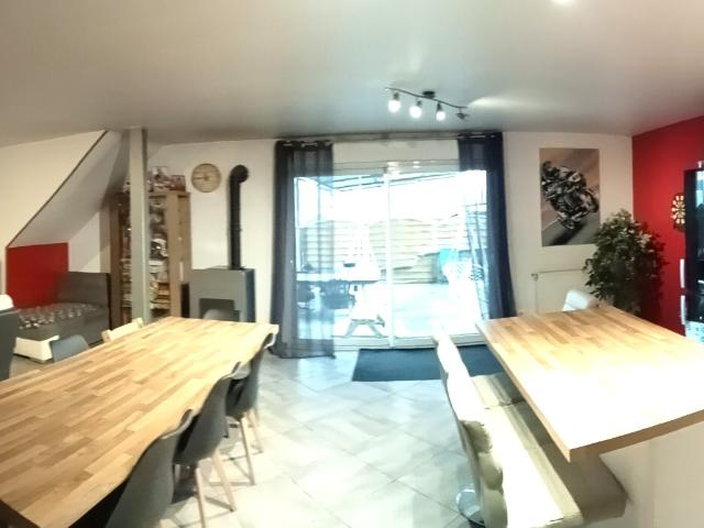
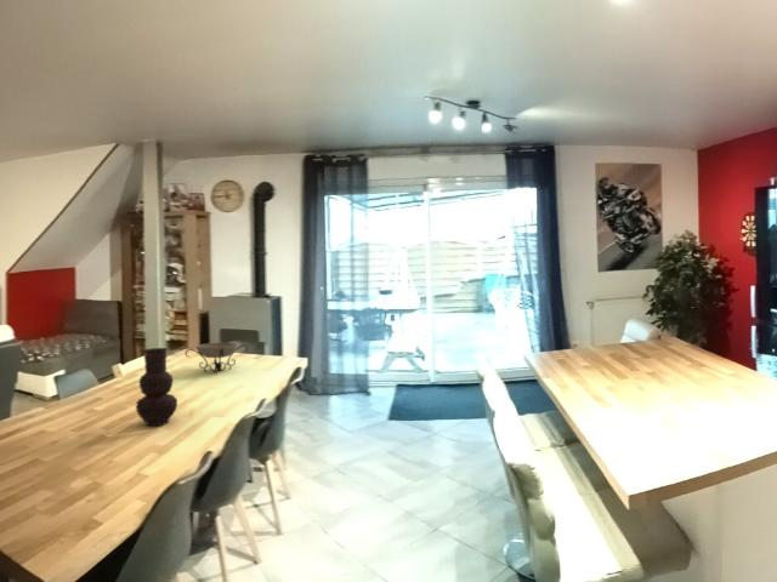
+ decorative bowl [183,342,249,373]
+ vase [134,347,178,427]
